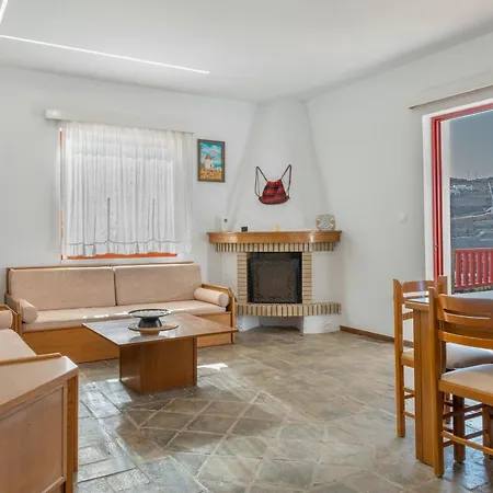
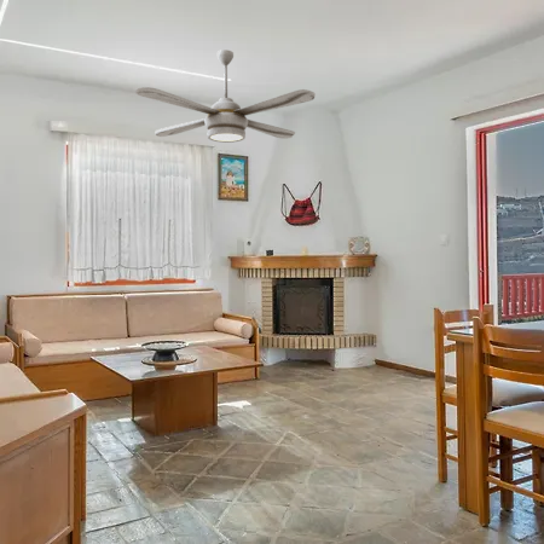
+ ceiling fan [134,48,317,144]
